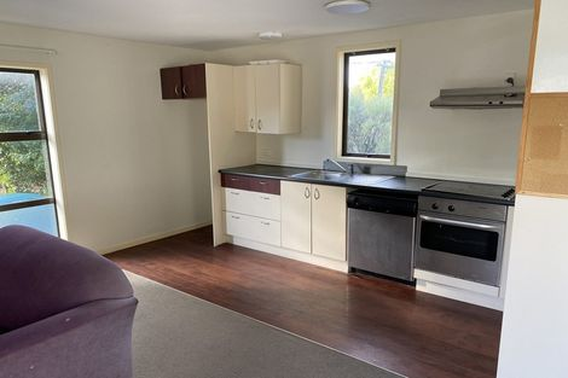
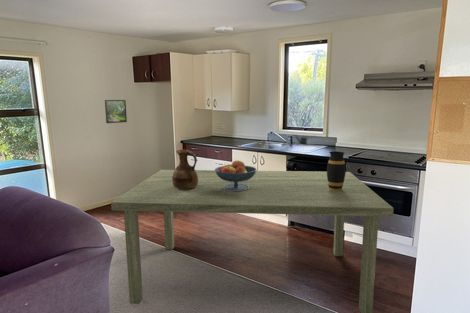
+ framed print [104,99,128,124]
+ dining table [110,169,395,313]
+ vase [326,150,347,191]
+ ceramic pitcher [172,148,198,189]
+ fruit bowl [214,160,258,191]
